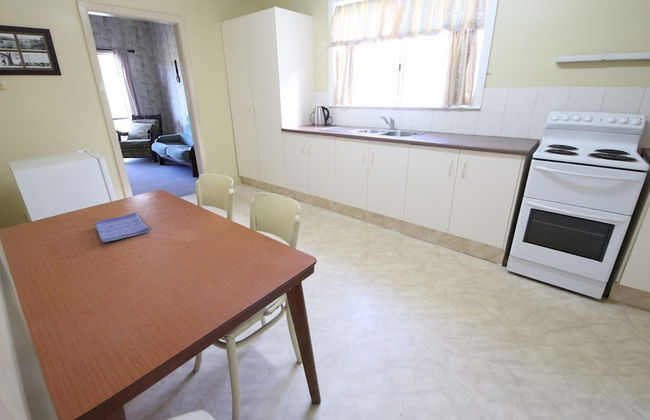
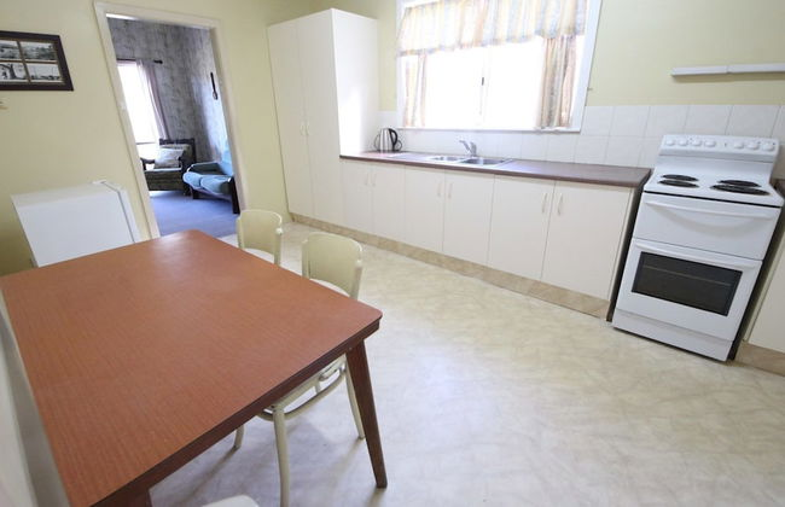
- dish towel [94,212,150,243]
